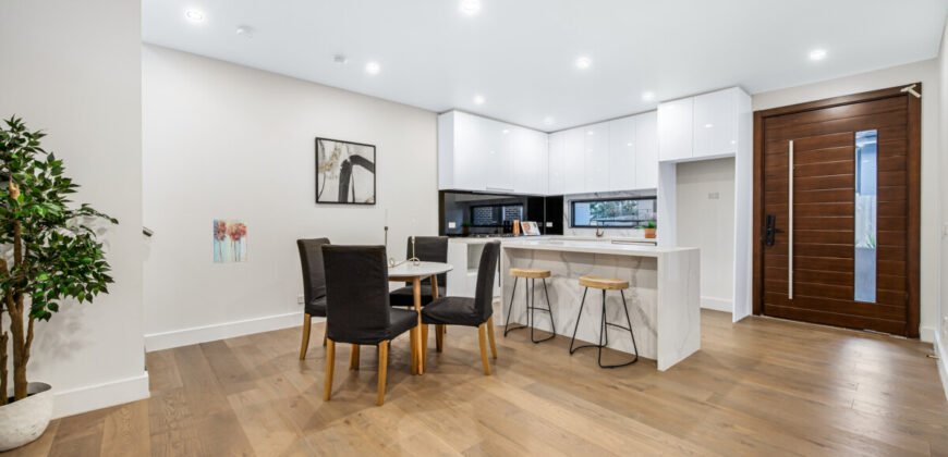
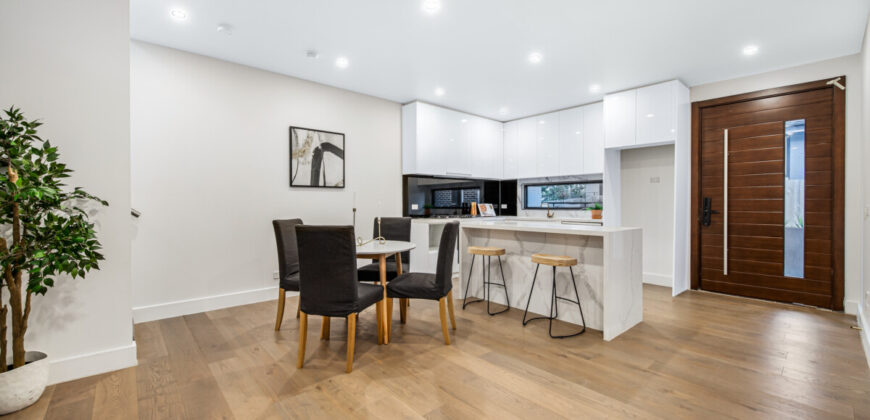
- wall art [212,219,248,264]
